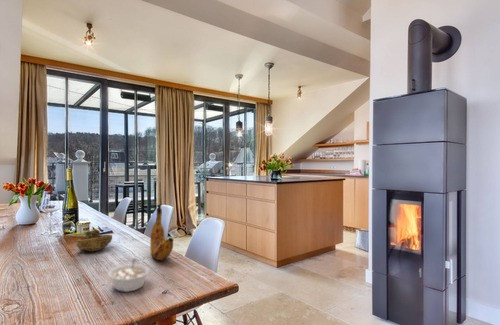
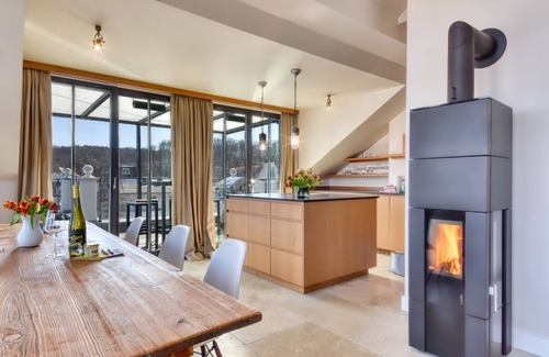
- banana [149,203,174,262]
- legume [107,257,151,293]
- decorative bowl [75,229,113,252]
